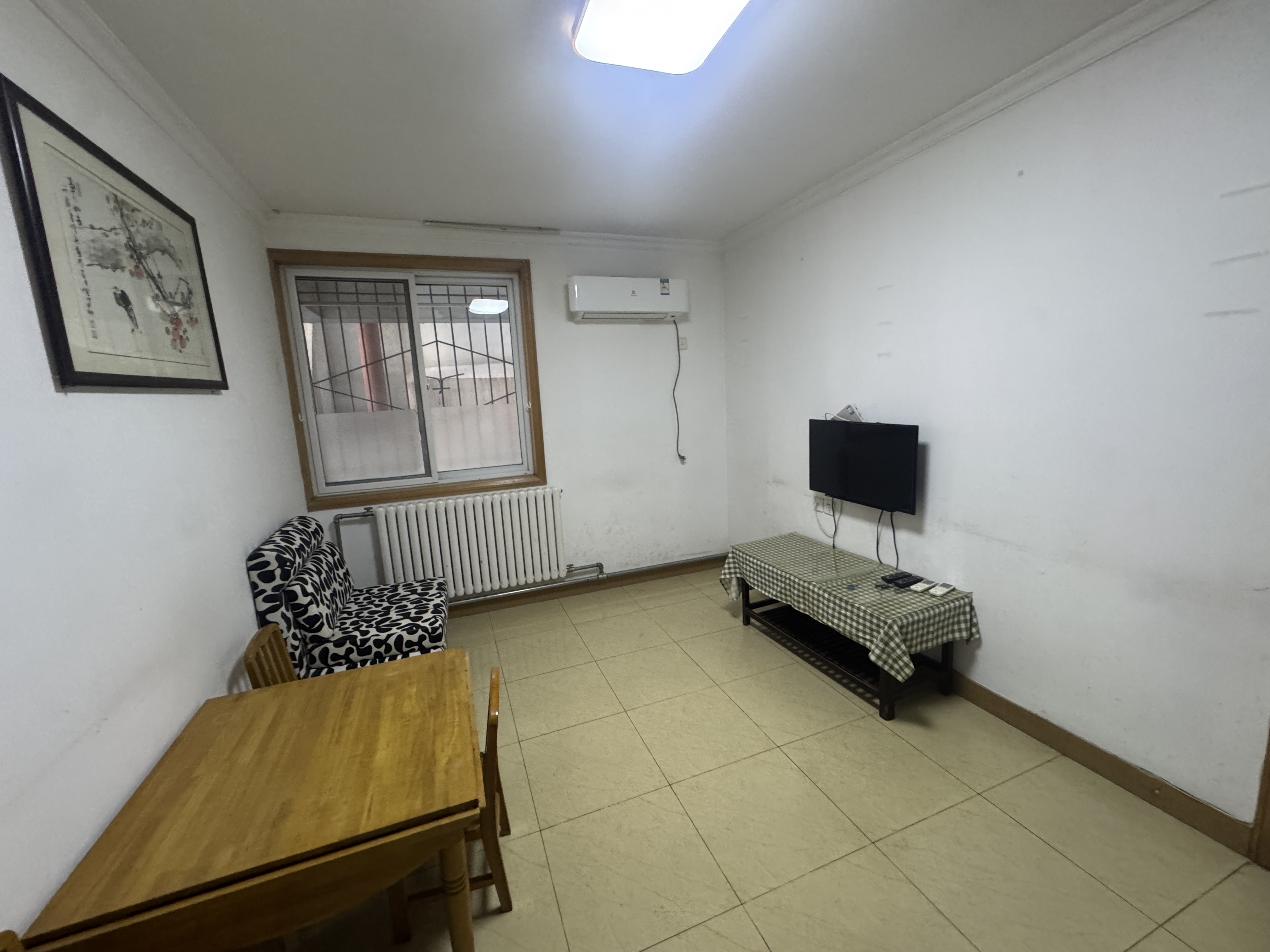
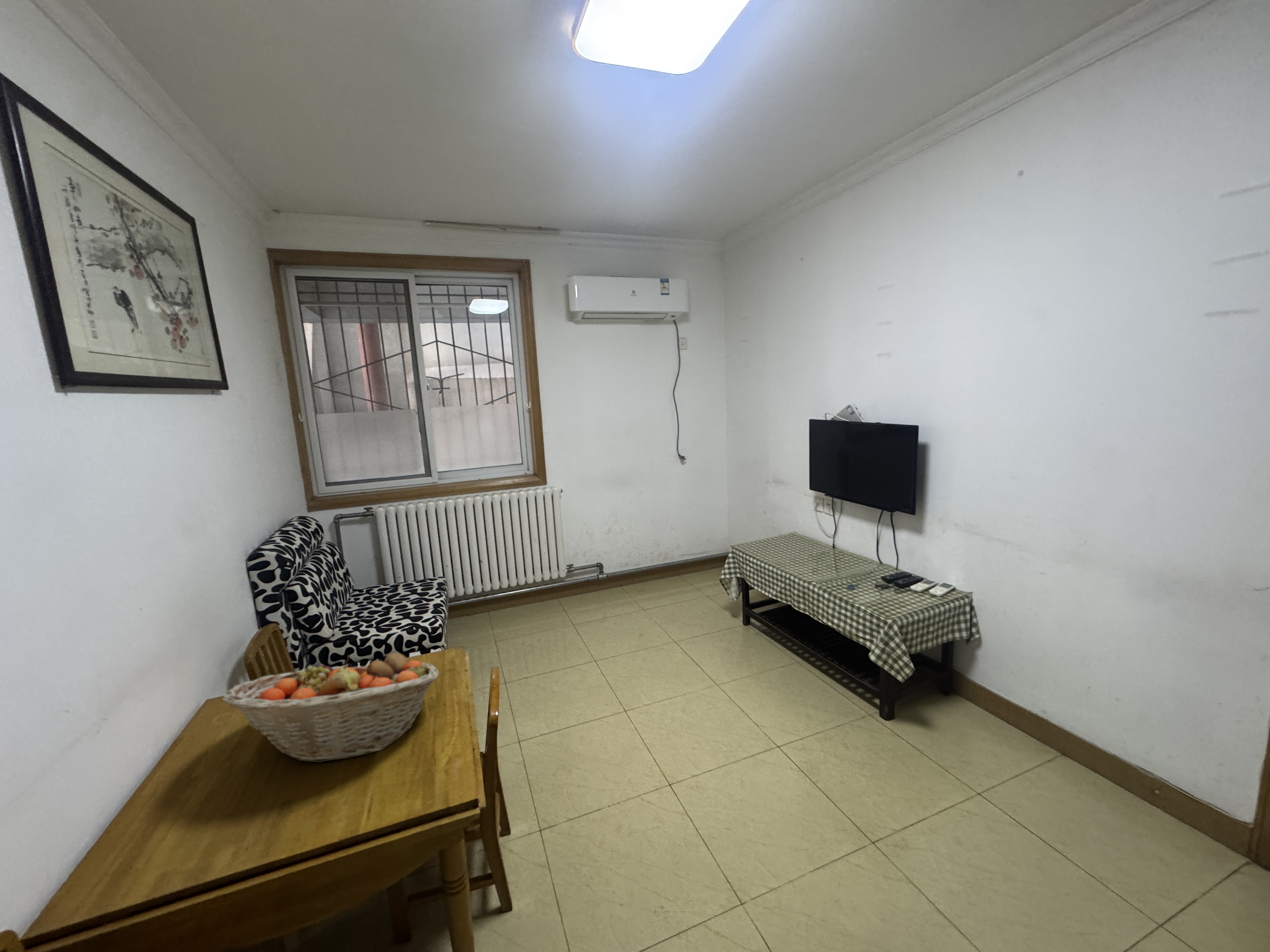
+ fruit basket [221,652,439,762]
